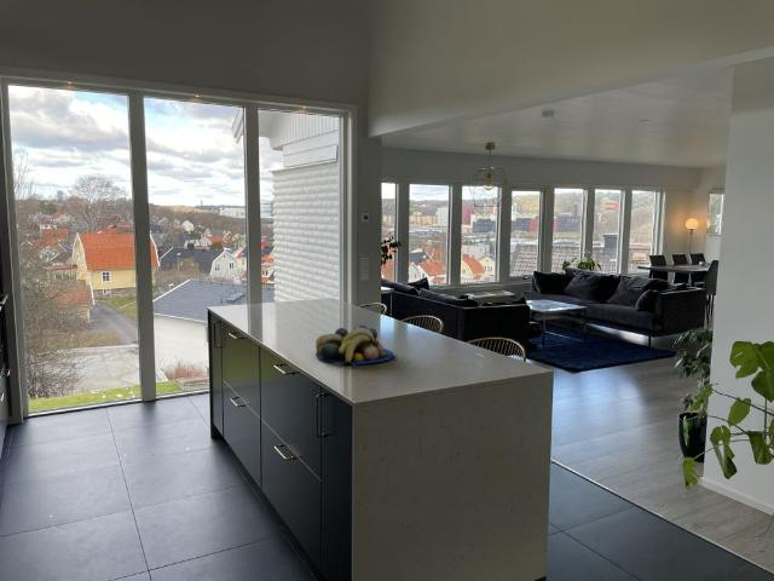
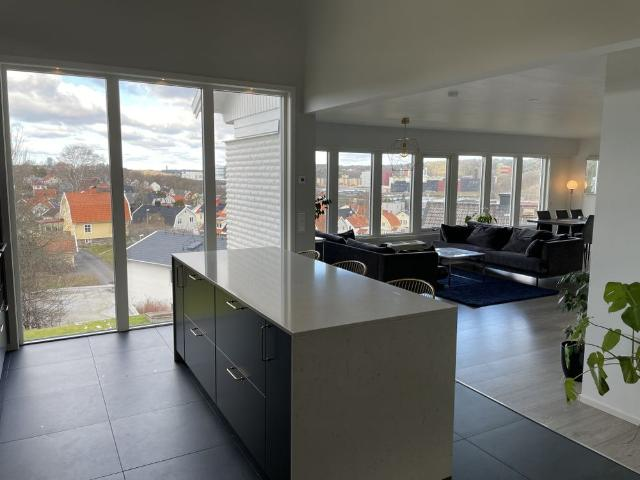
- fruit bowl [314,323,395,367]
